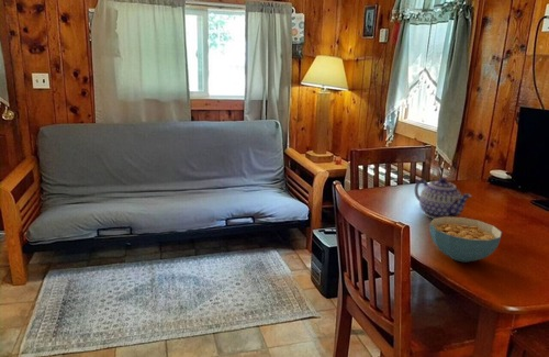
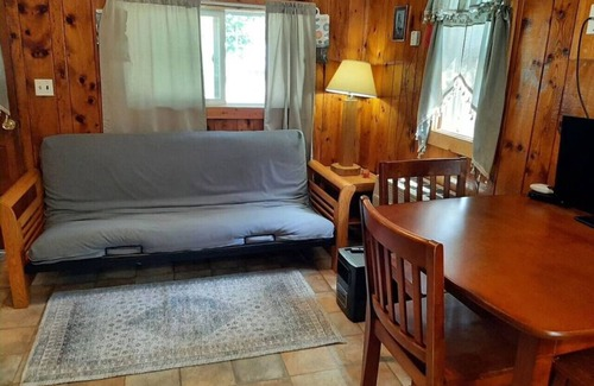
- cereal bowl [428,216,503,264]
- teapot [414,177,473,220]
